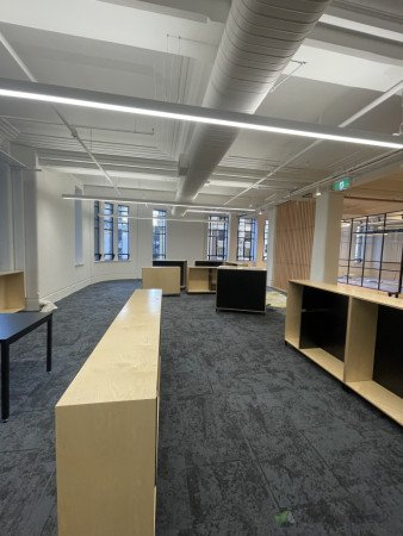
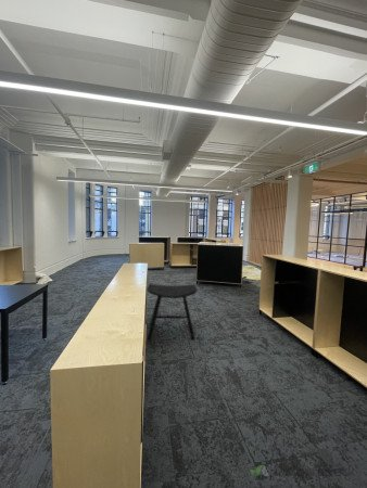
+ stool [147,283,199,341]
